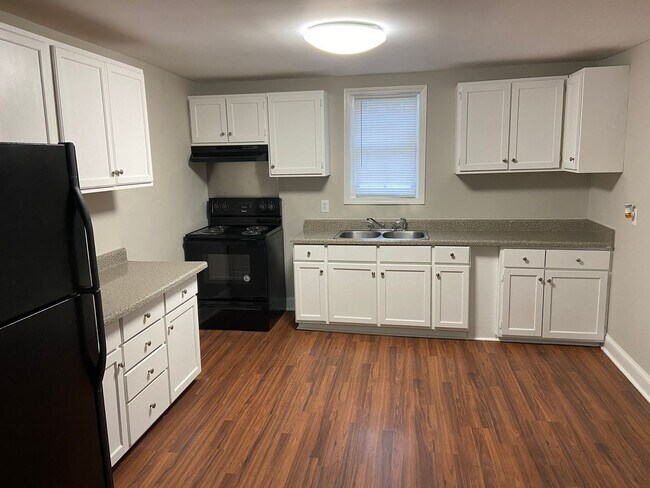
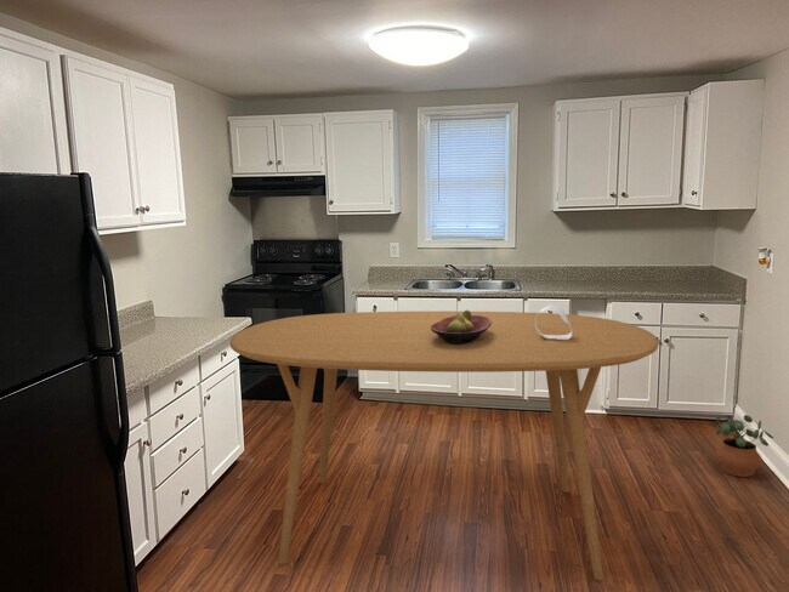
+ potted plant [714,414,774,478]
+ fruit bowl [431,309,492,345]
+ dining table [229,311,659,582]
+ napkin holder [535,304,573,340]
